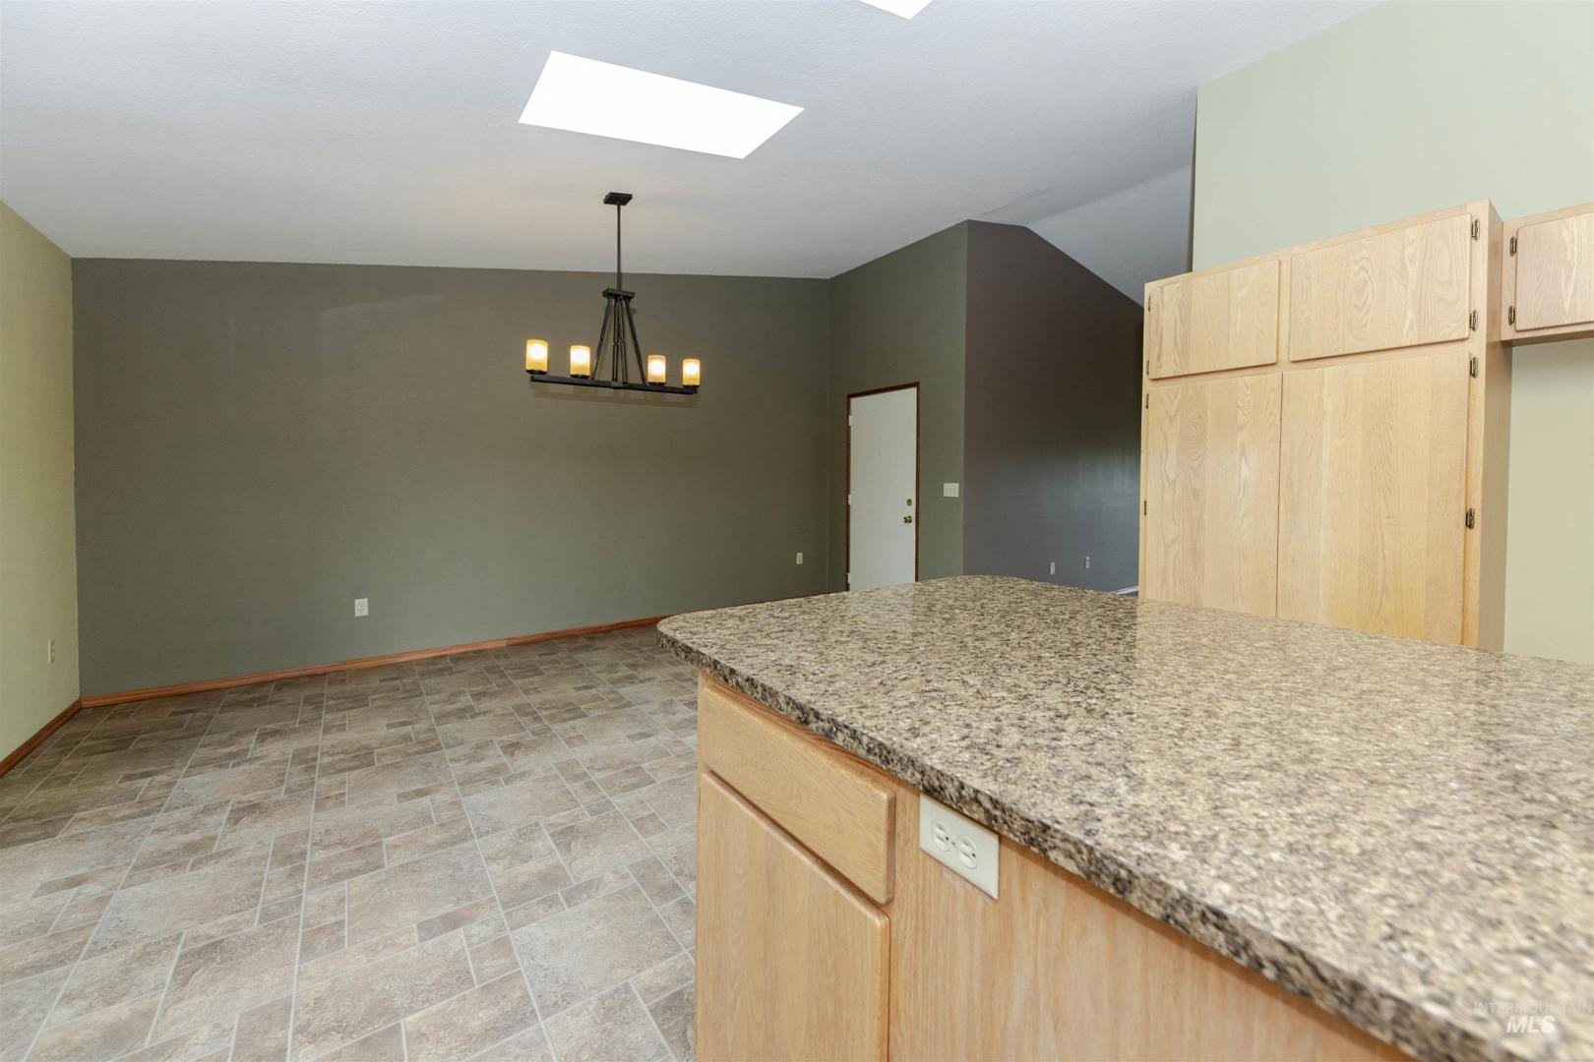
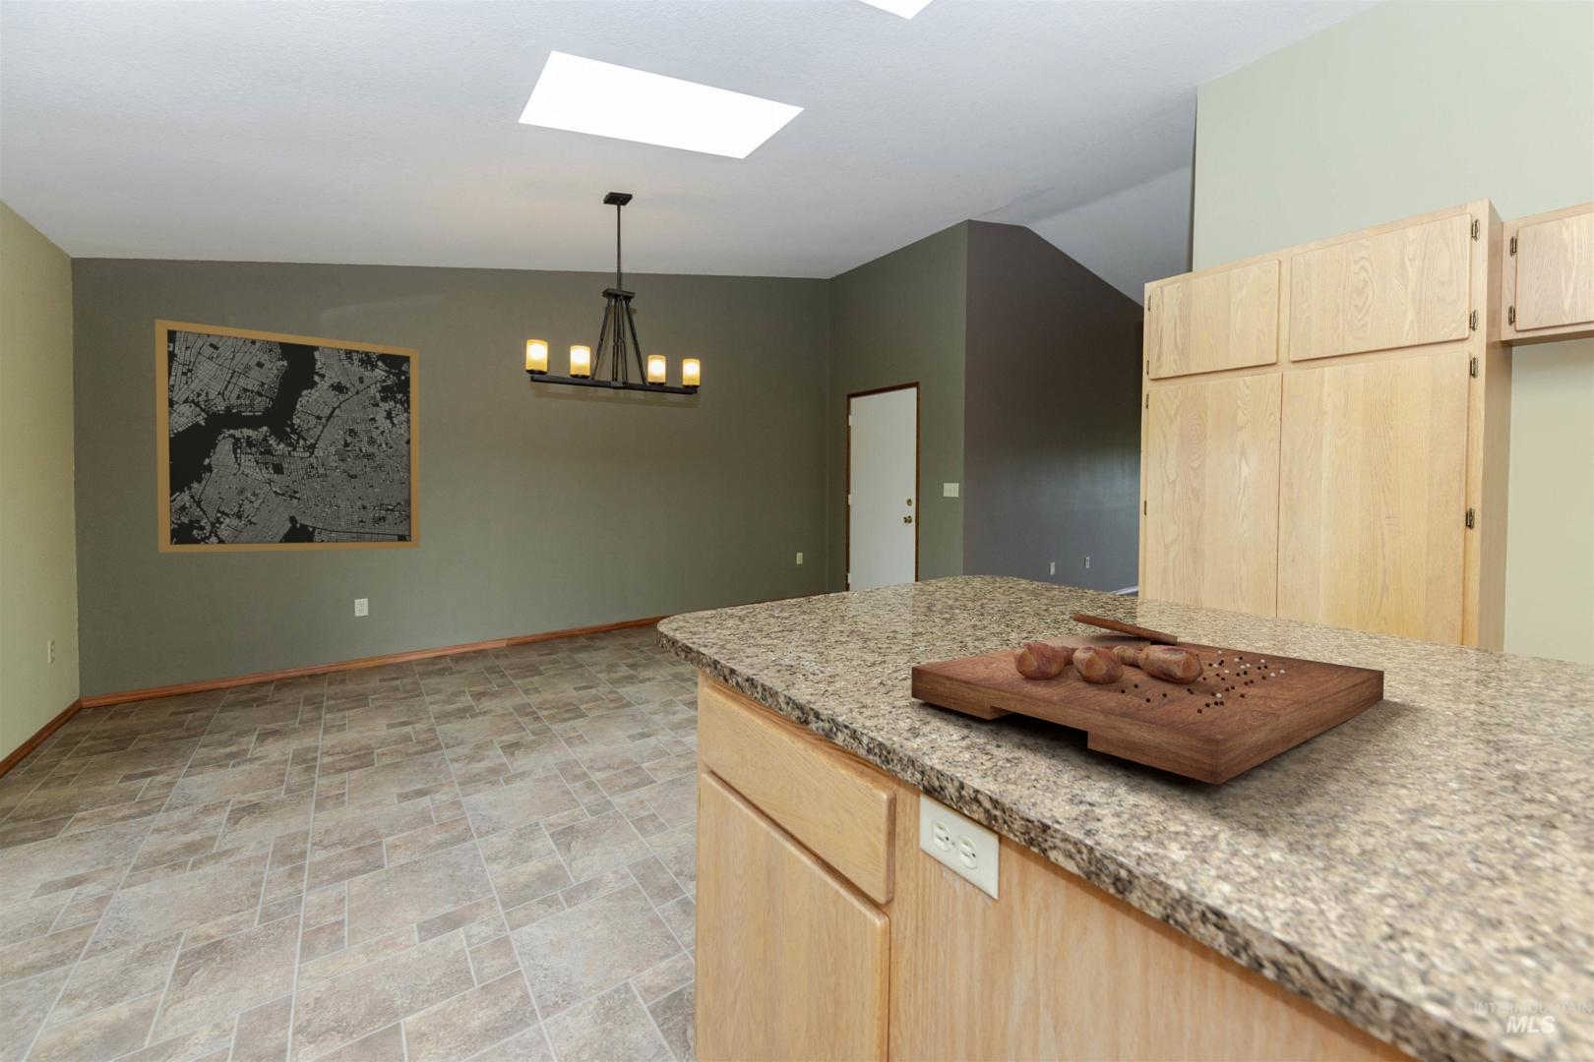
+ cutting board [910,613,1385,786]
+ wall art [154,319,421,554]
